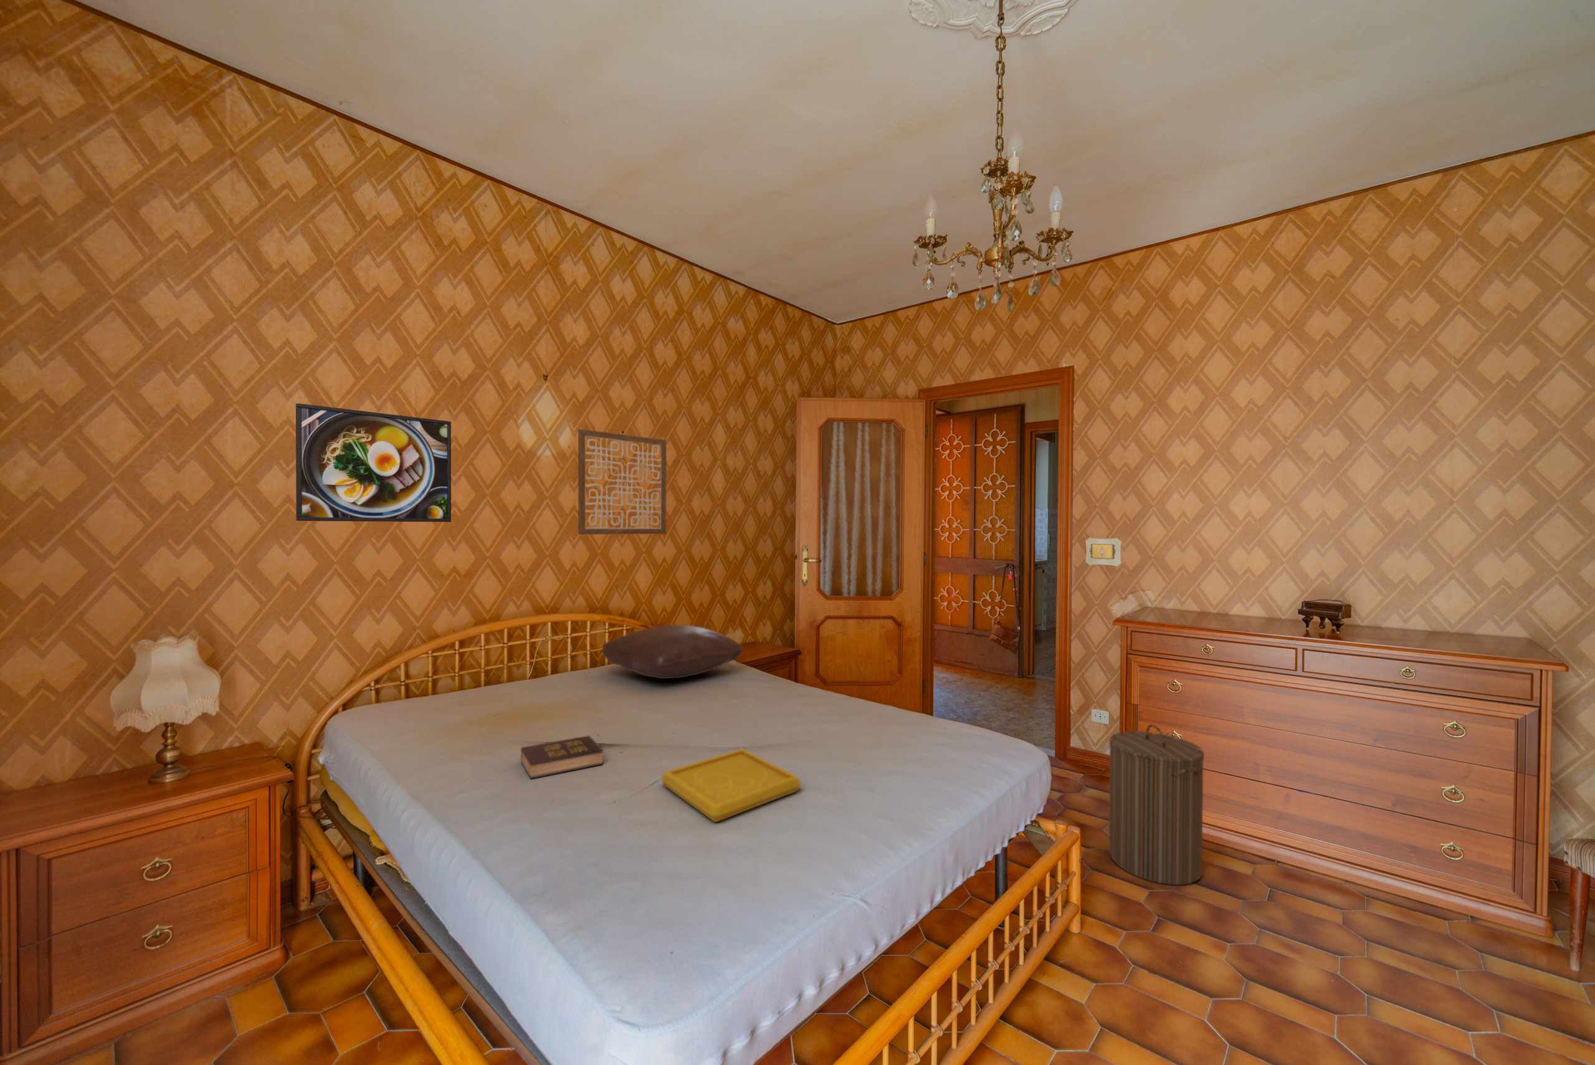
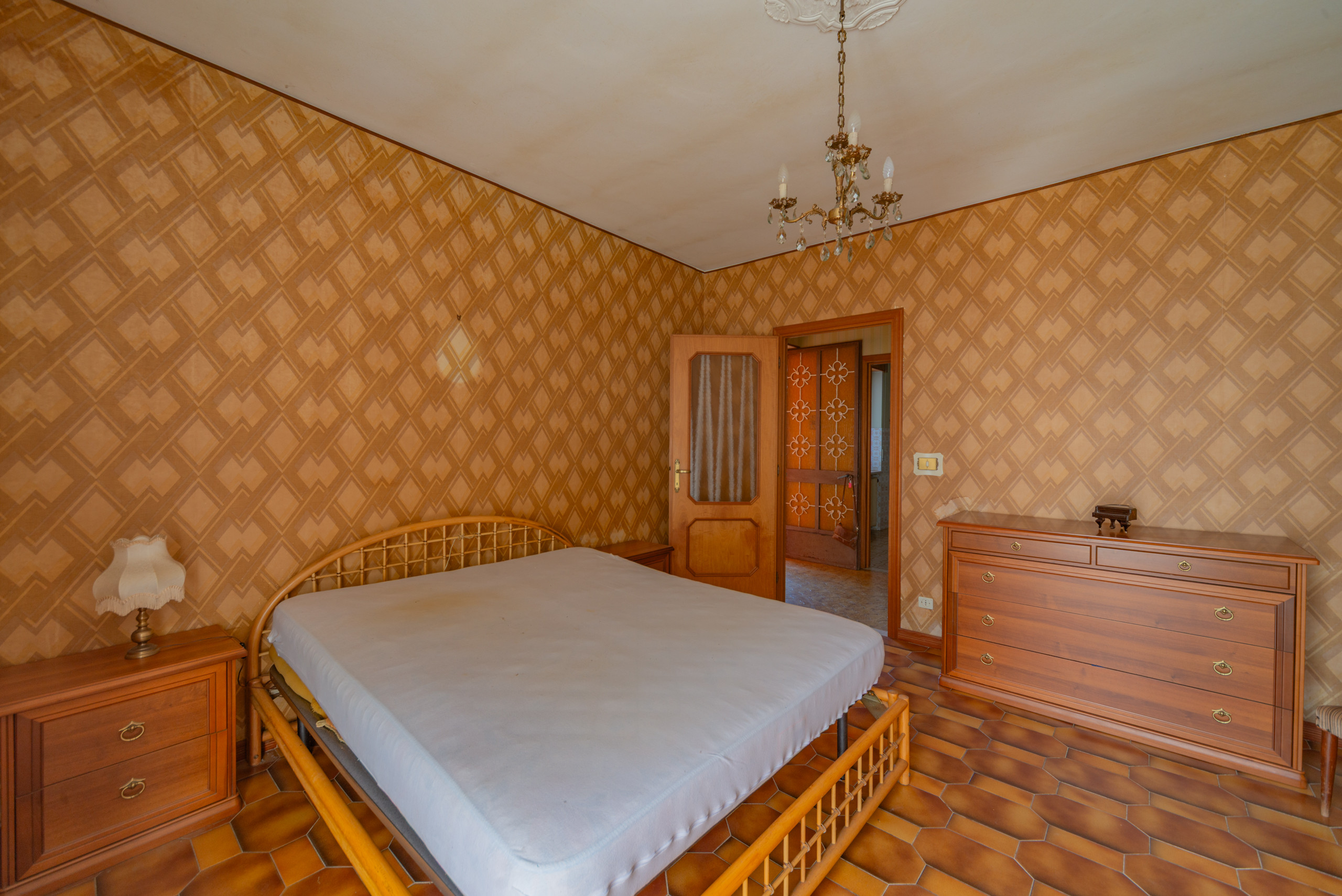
- serving tray [661,749,801,823]
- hardback book [521,735,604,780]
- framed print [295,403,452,523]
- wall art [578,428,667,535]
- pillow [600,624,744,679]
- laundry hamper [1109,724,1205,886]
